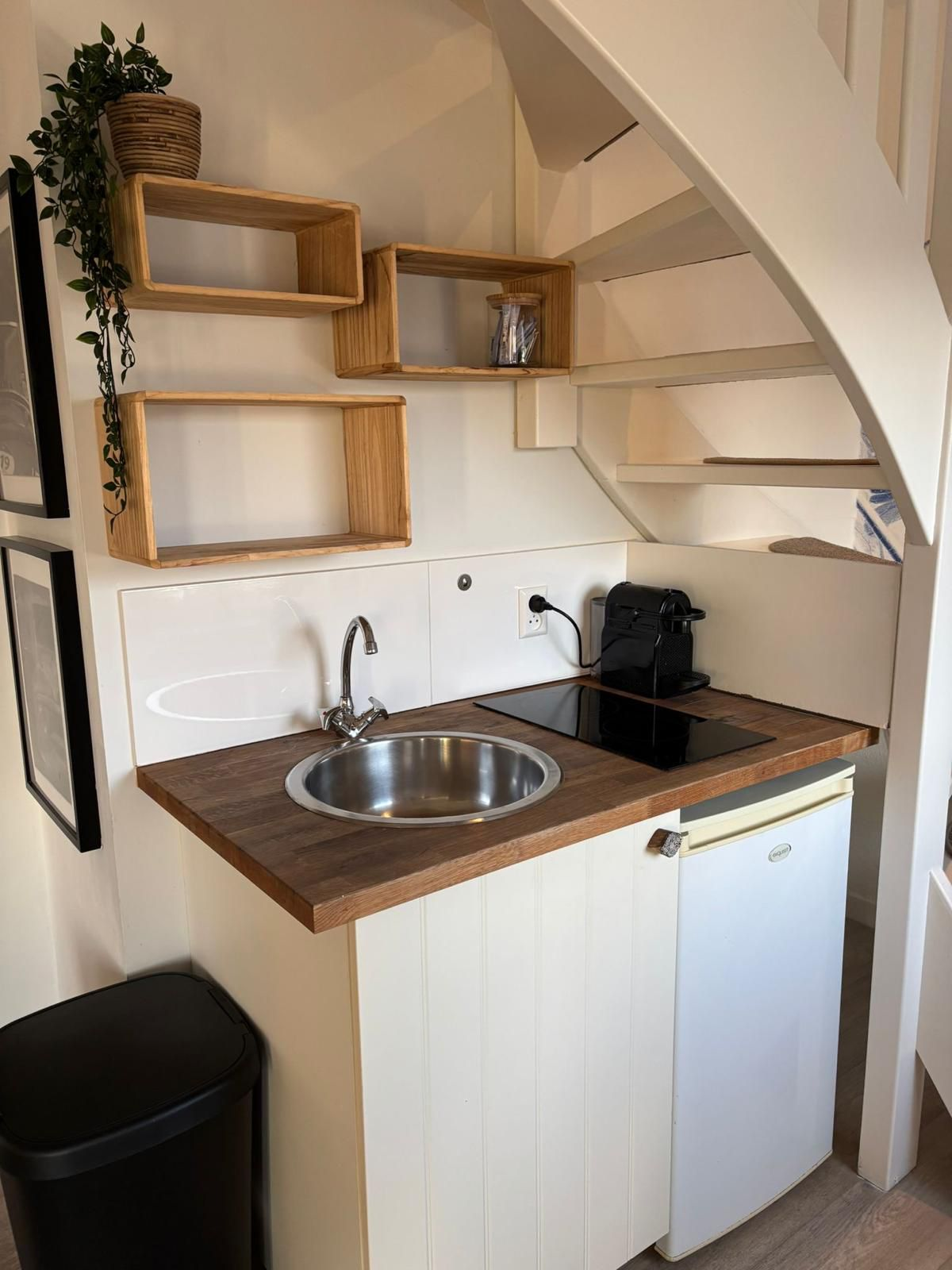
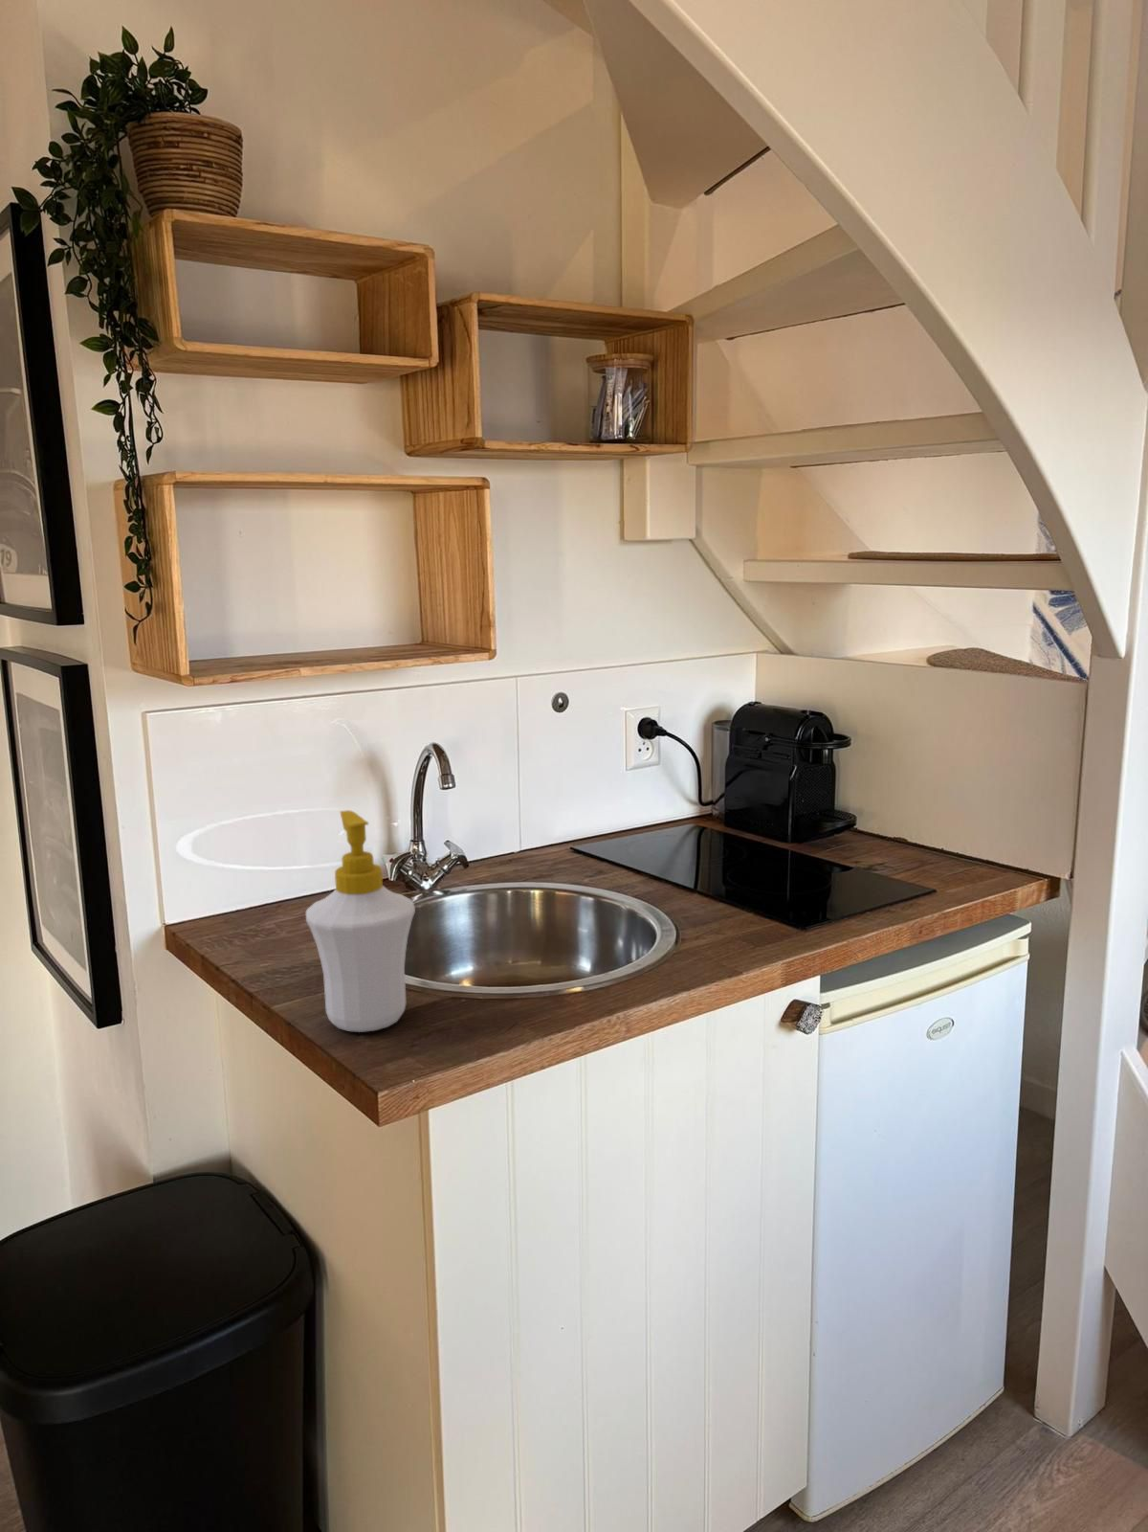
+ soap bottle [305,809,416,1033]
